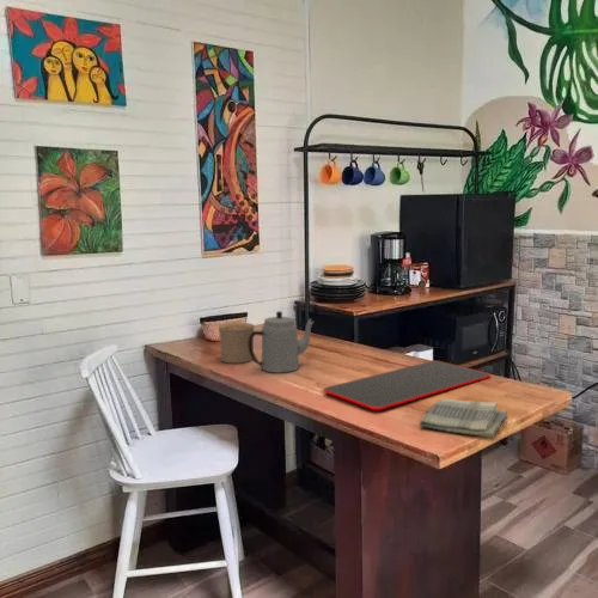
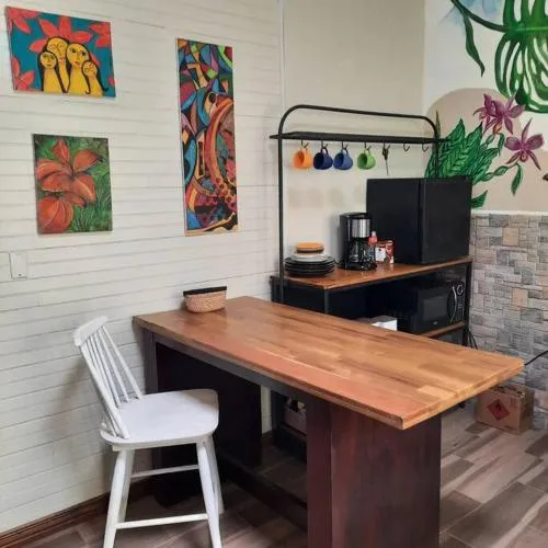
- dish towel [419,398,508,439]
- cup [218,322,255,364]
- cutting board [322,360,492,411]
- teapot [249,310,315,374]
